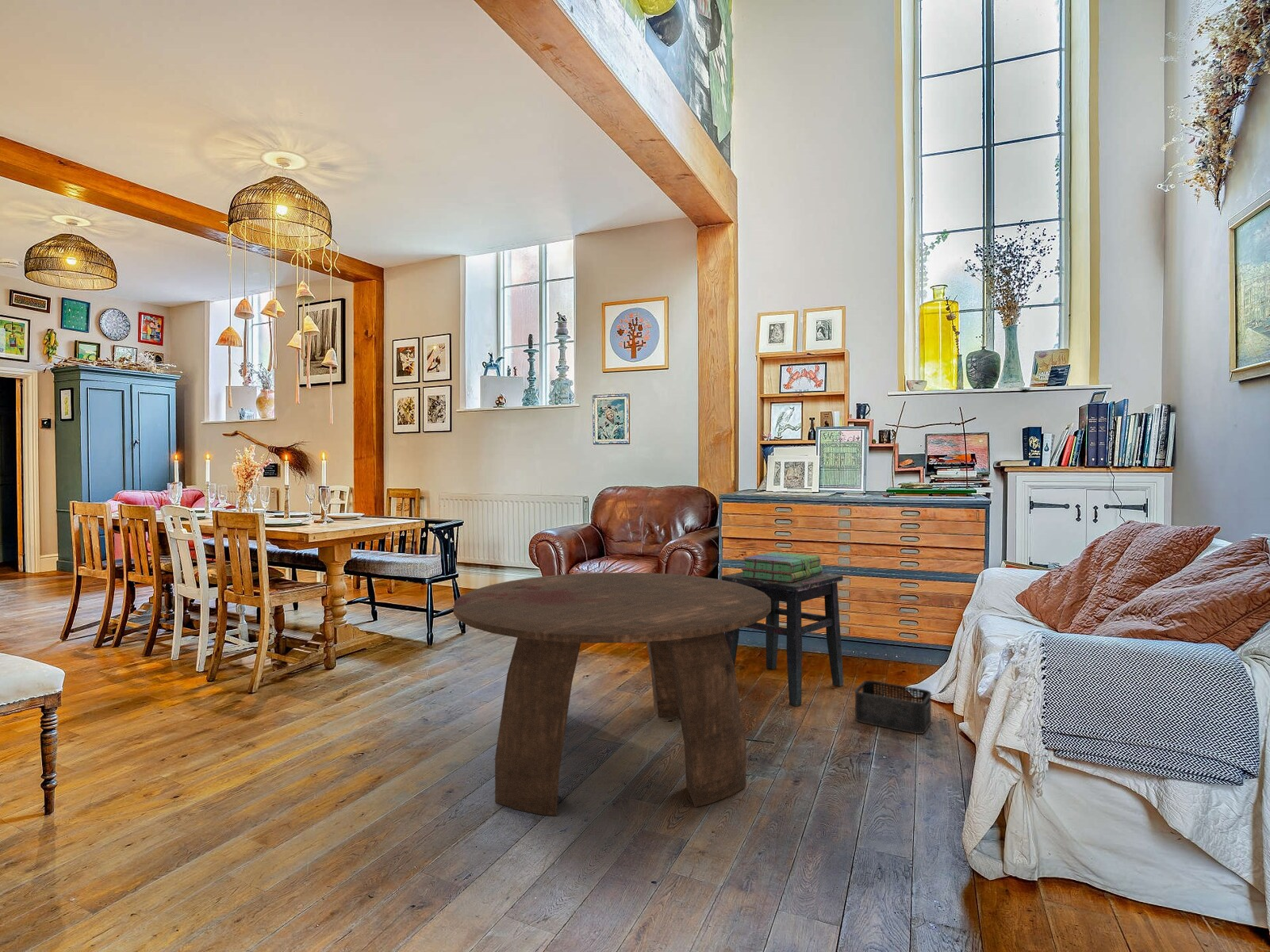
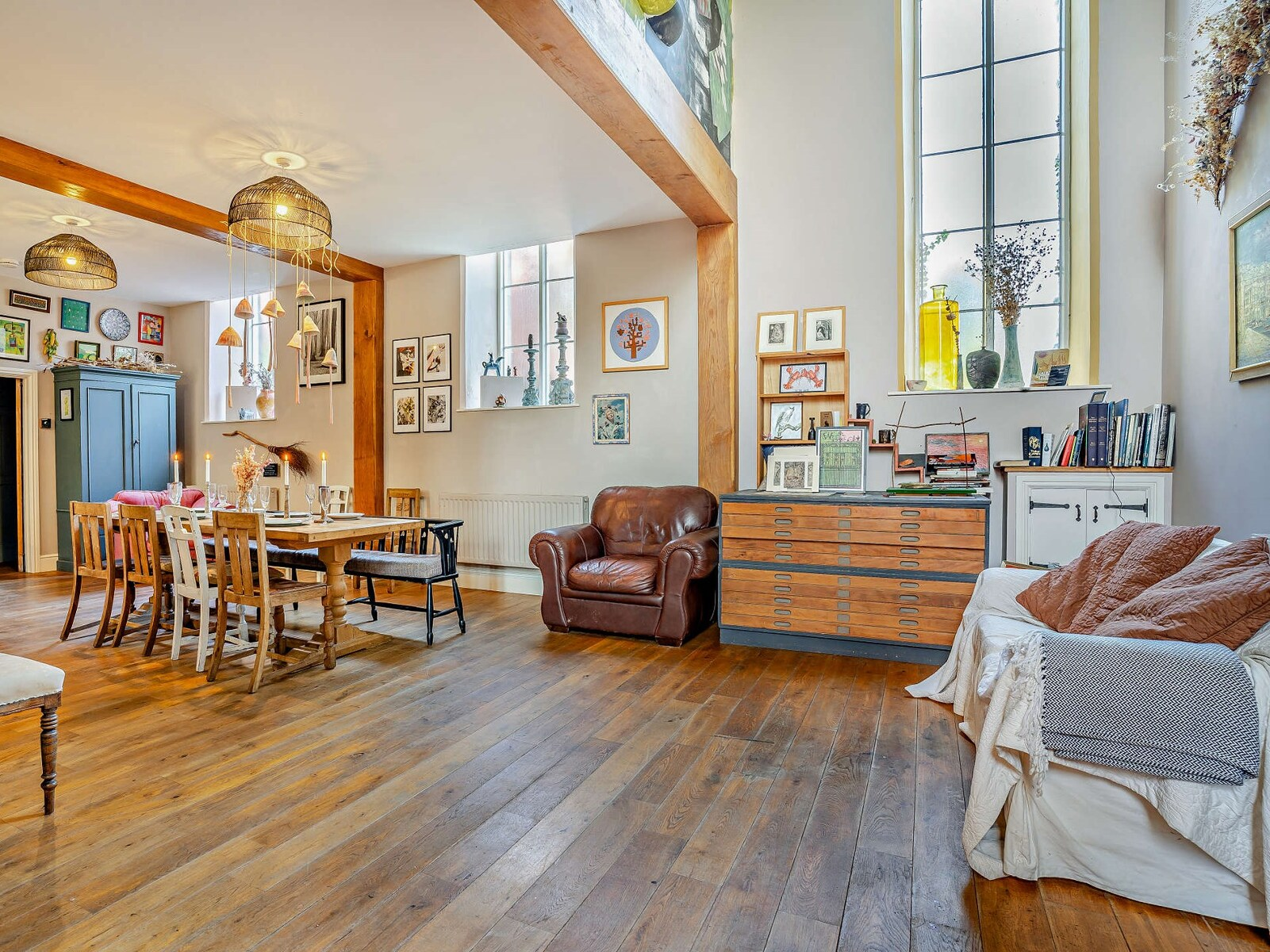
- stack of books [740,551,823,582]
- coffee table [453,572,771,816]
- storage bin [854,680,932,735]
- side table [721,571,845,708]
